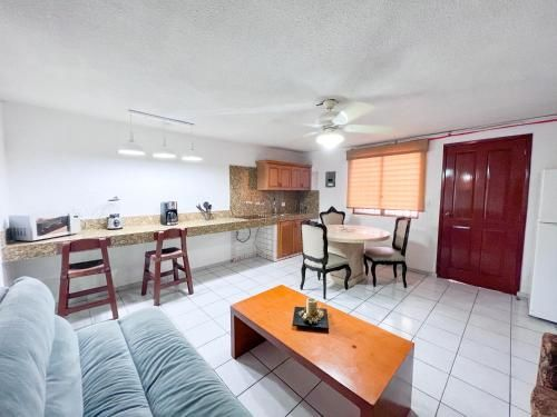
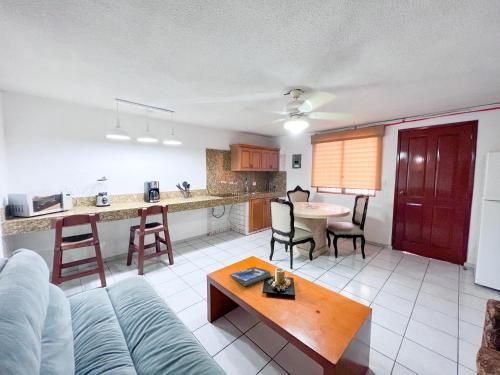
+ magazine [229,266,272,288]
